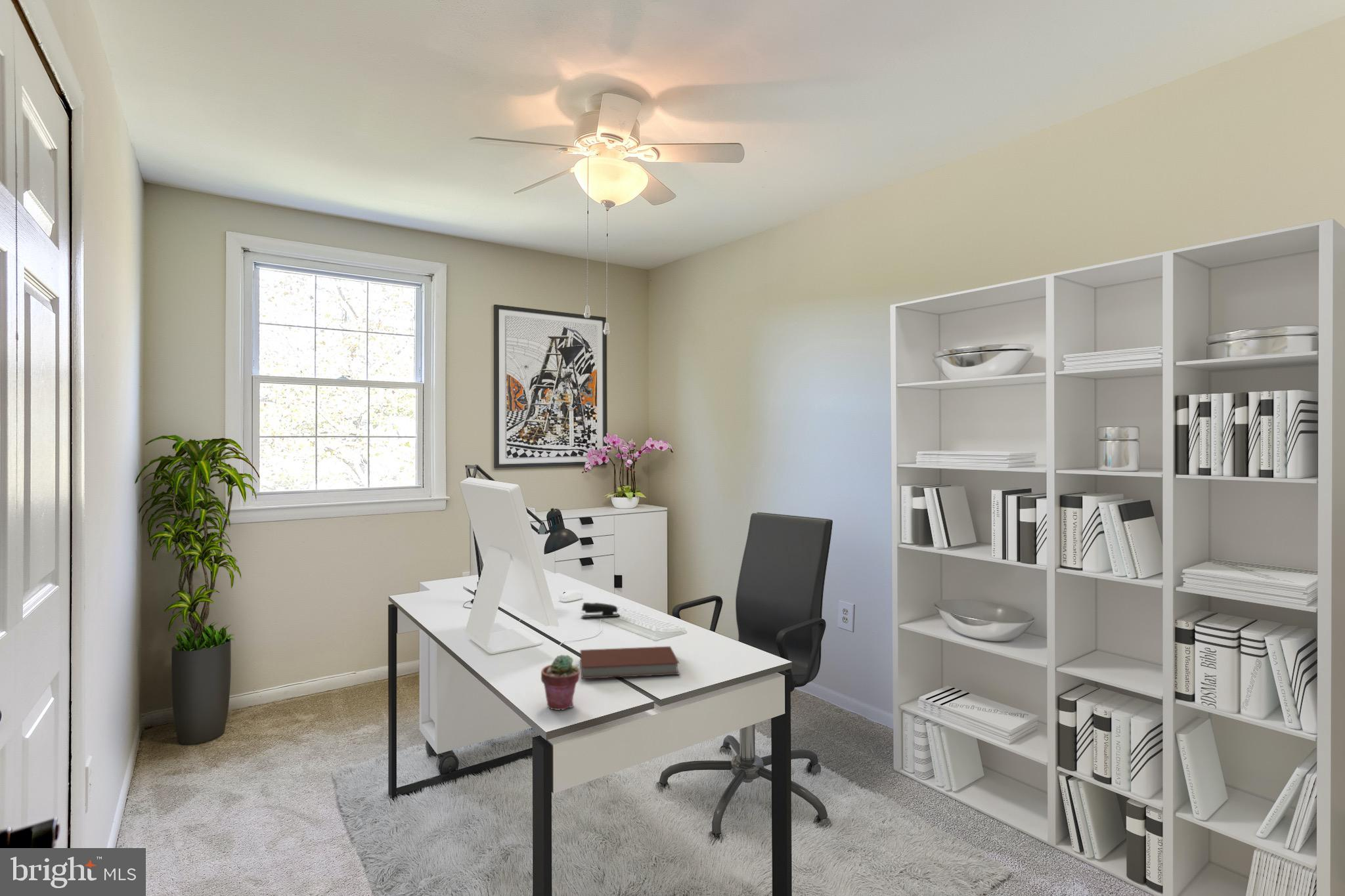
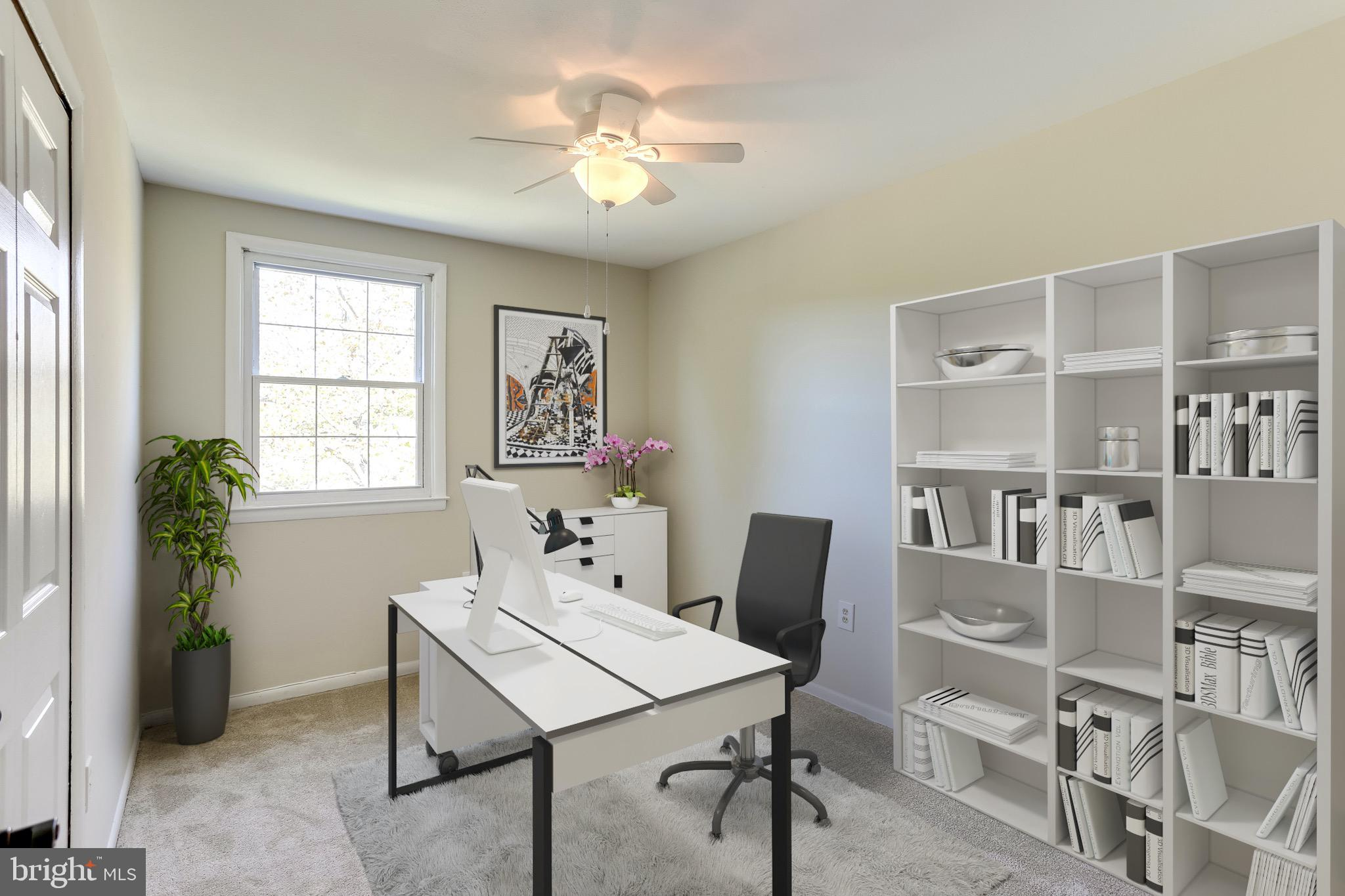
- potted succulent [540,654,581,711]
- book [580,646,680,679]
- stapler [581,602,621,618]
